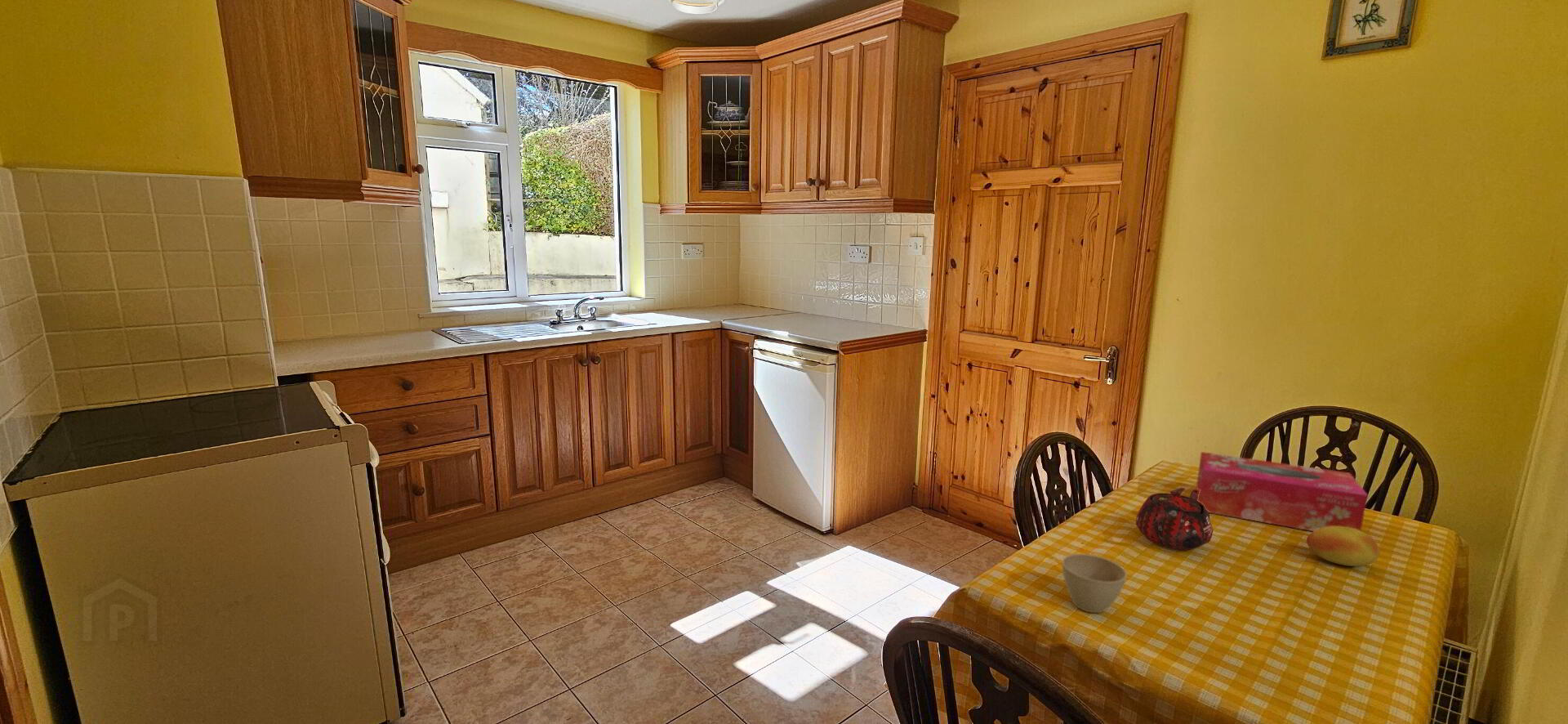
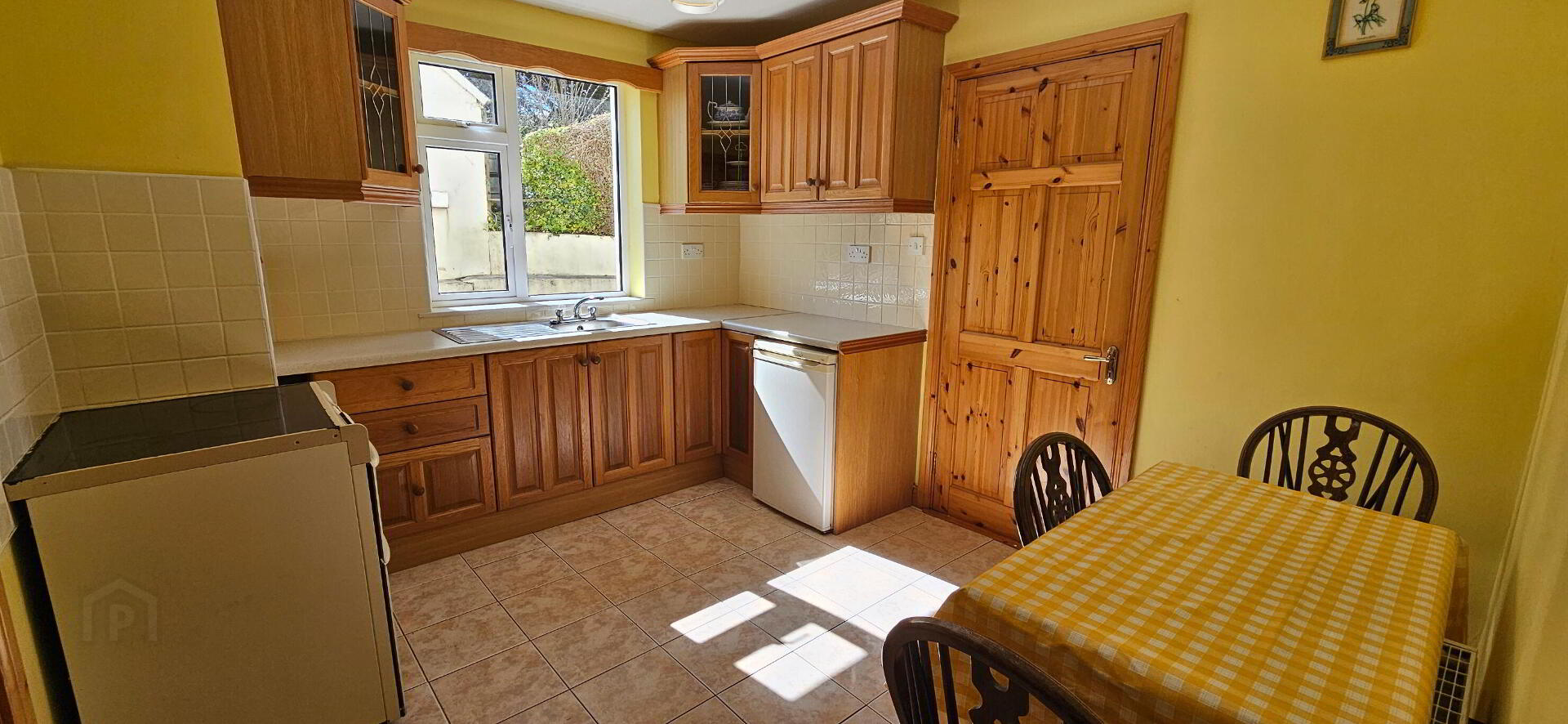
- fruit [1306,526,1380,567]
- tissue box [1196,451,1369,532]
- flower pot [1062,553,1128,614]
- teapot [1135,487,1214,552]
